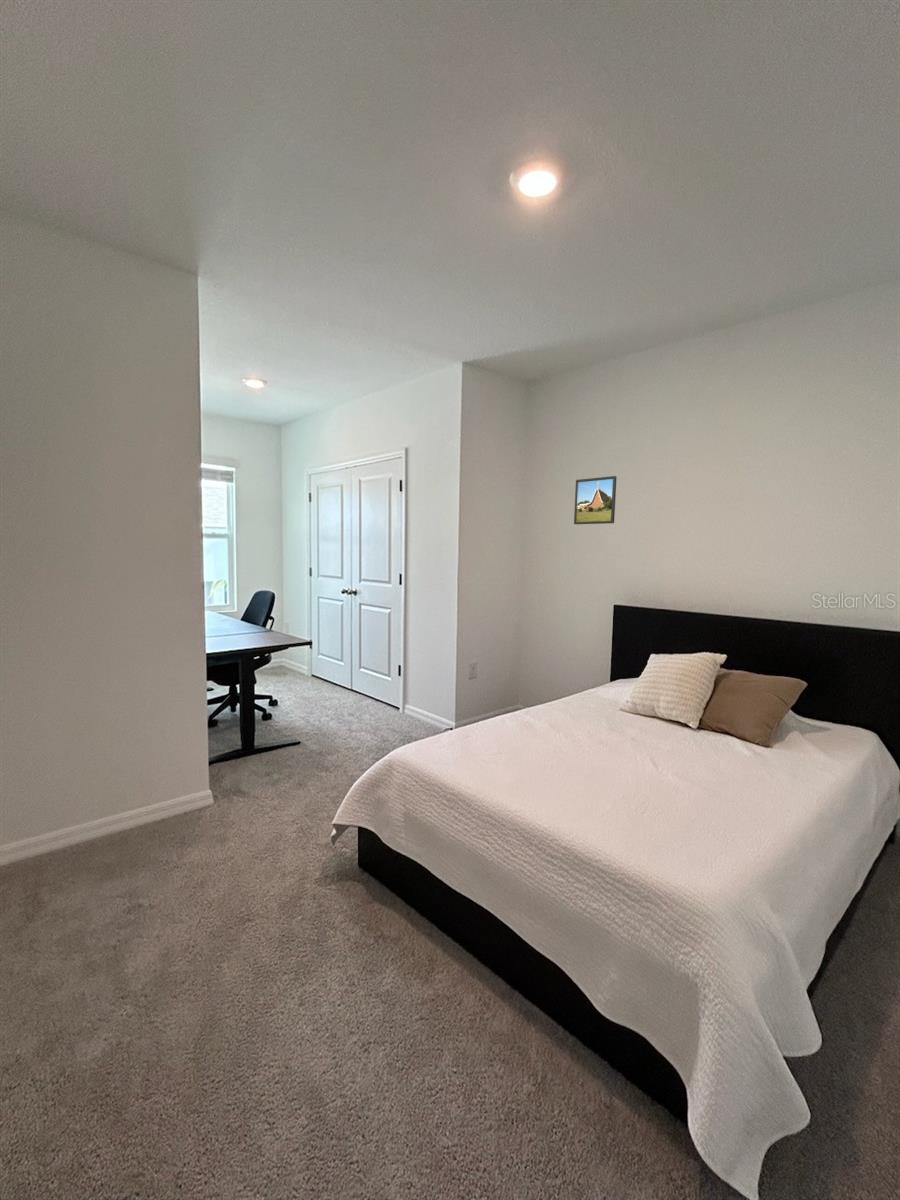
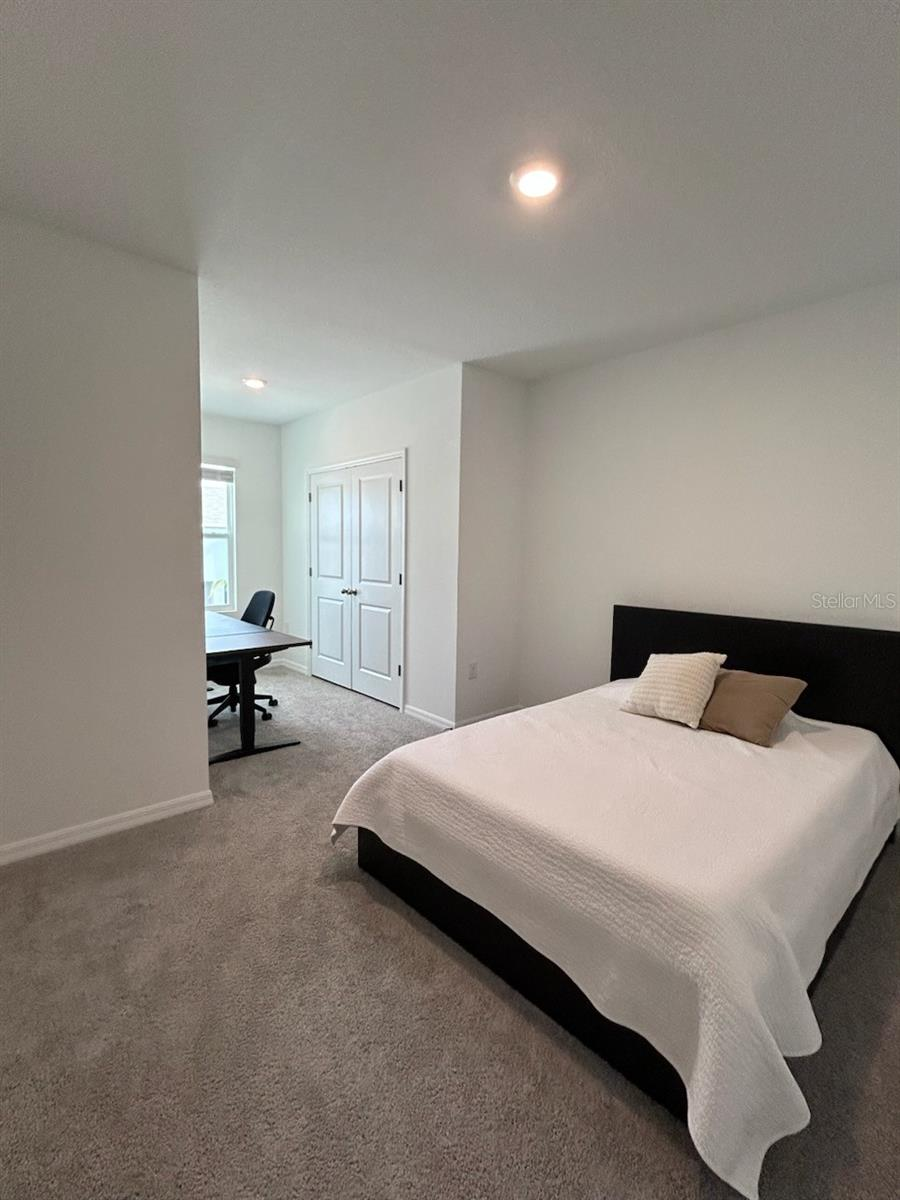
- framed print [573,475,618,525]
